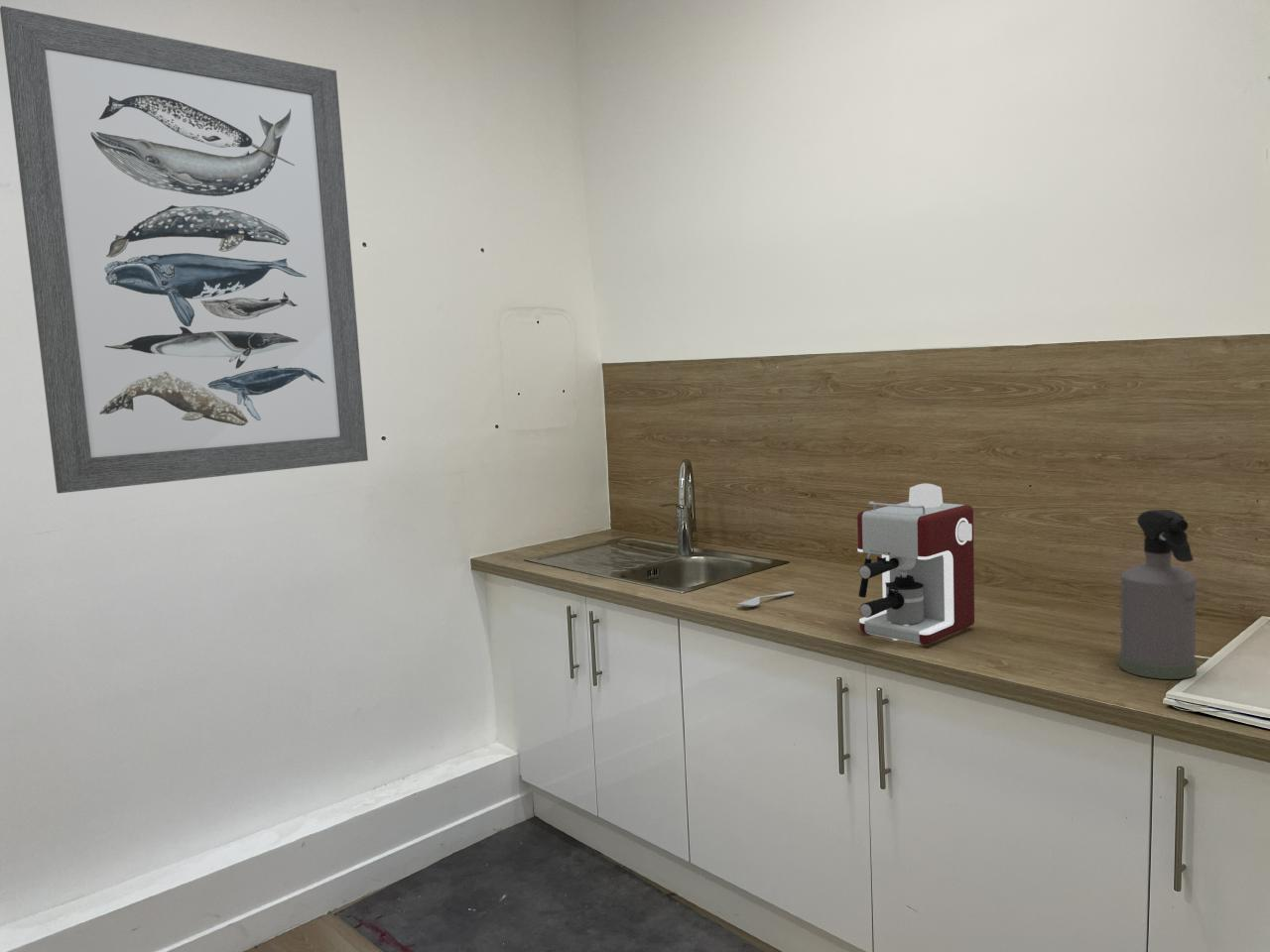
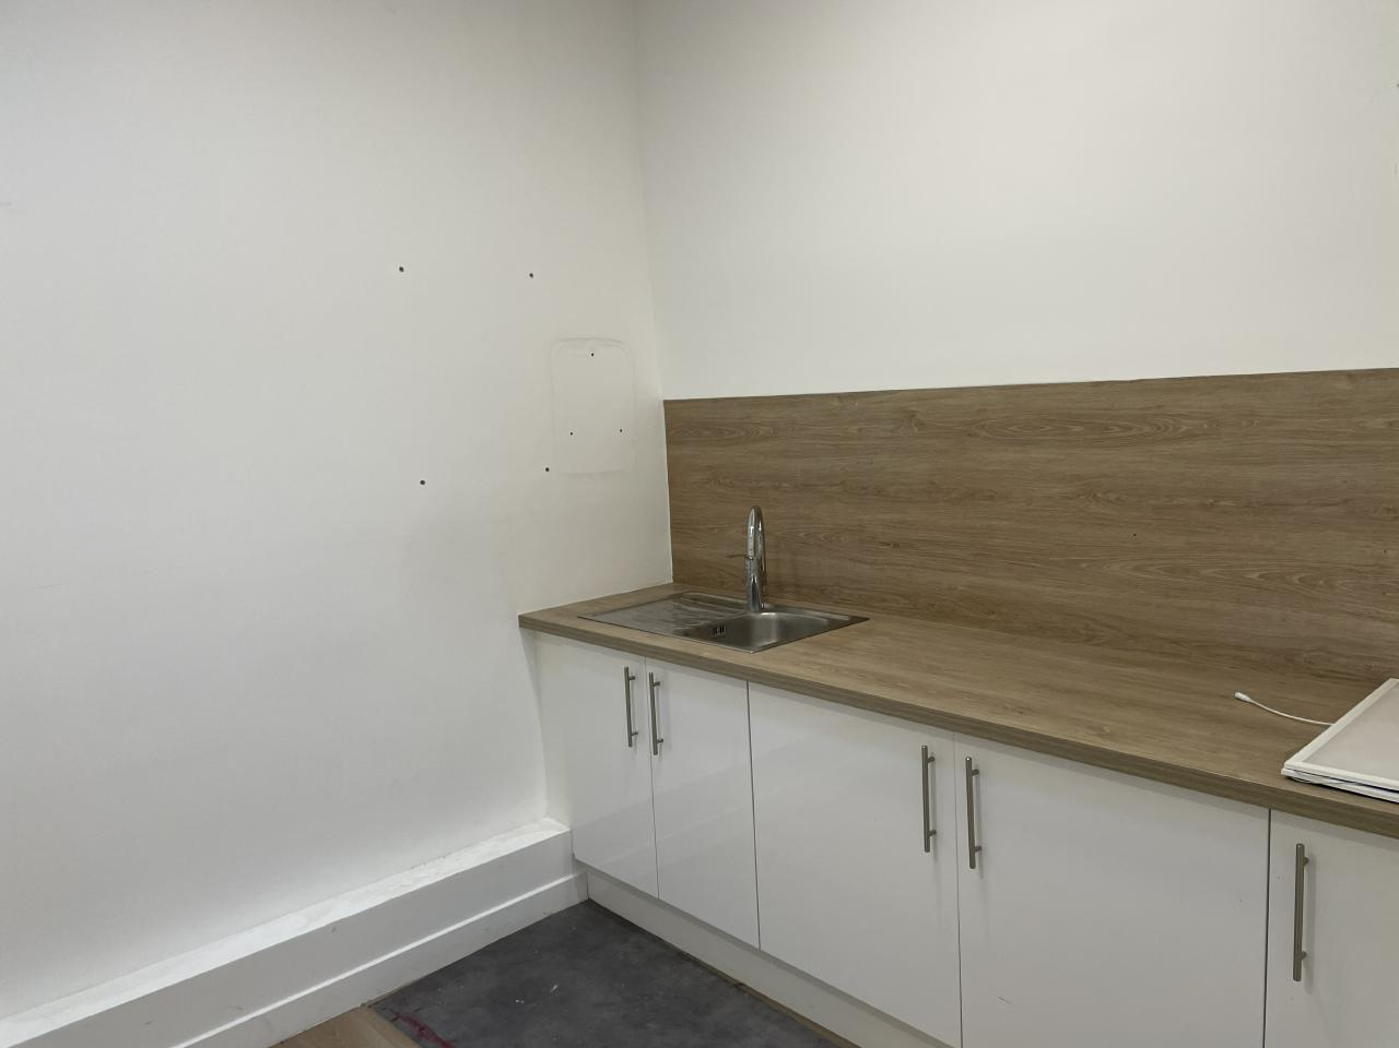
- coffee maker [856,483,975,646]
- wall art [0,5,369,494]
- spray bottle [1118,509,1198,680]
- spoon [737,590,795,608]
